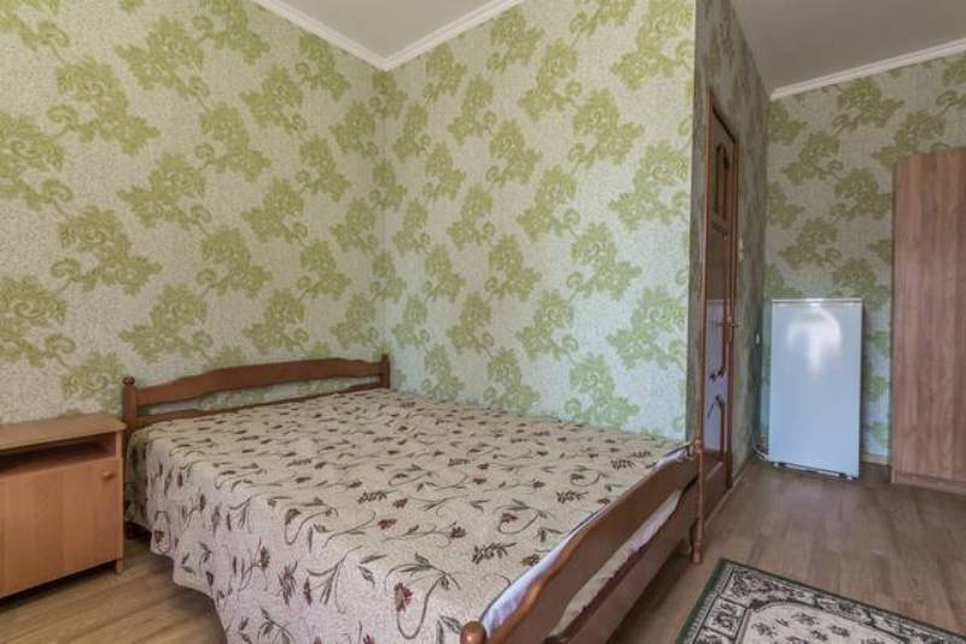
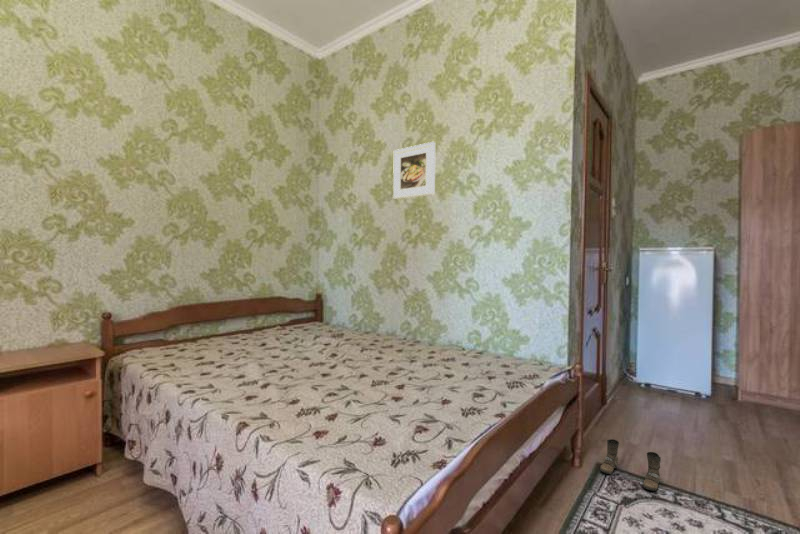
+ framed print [392,141,436,200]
+ boots [599,438,662,492]
